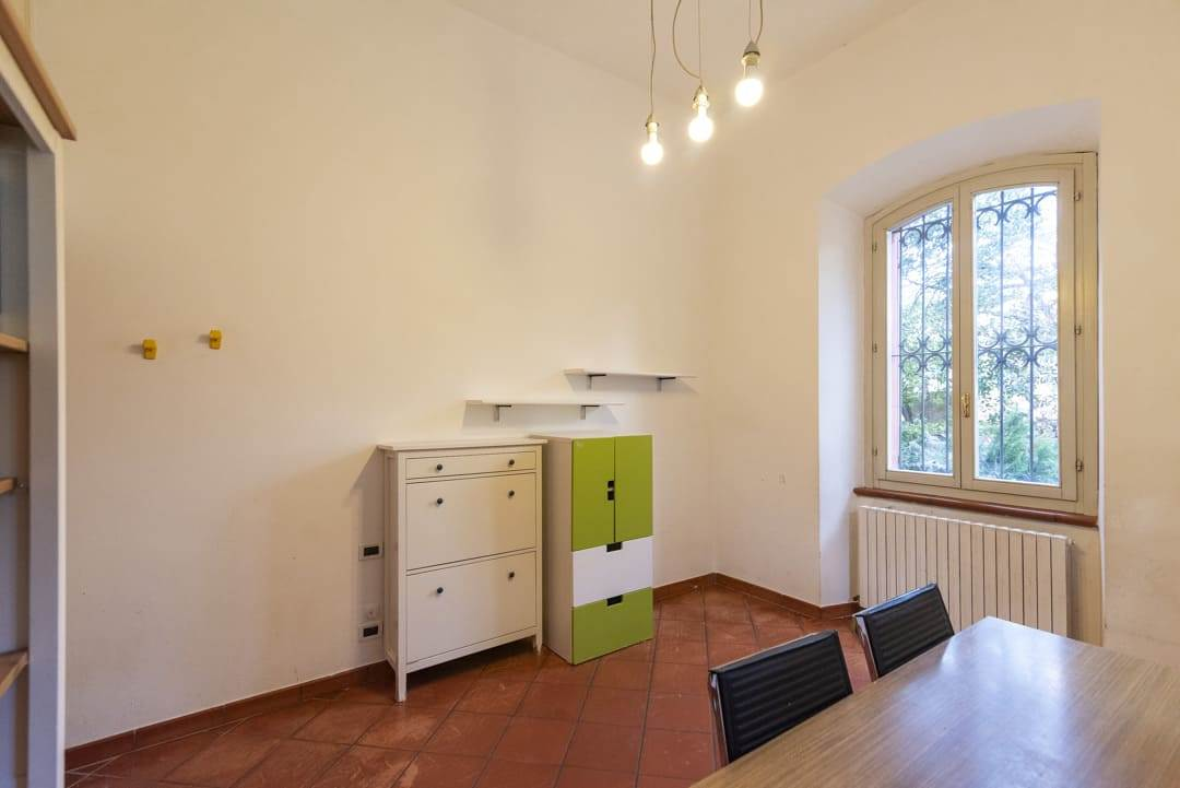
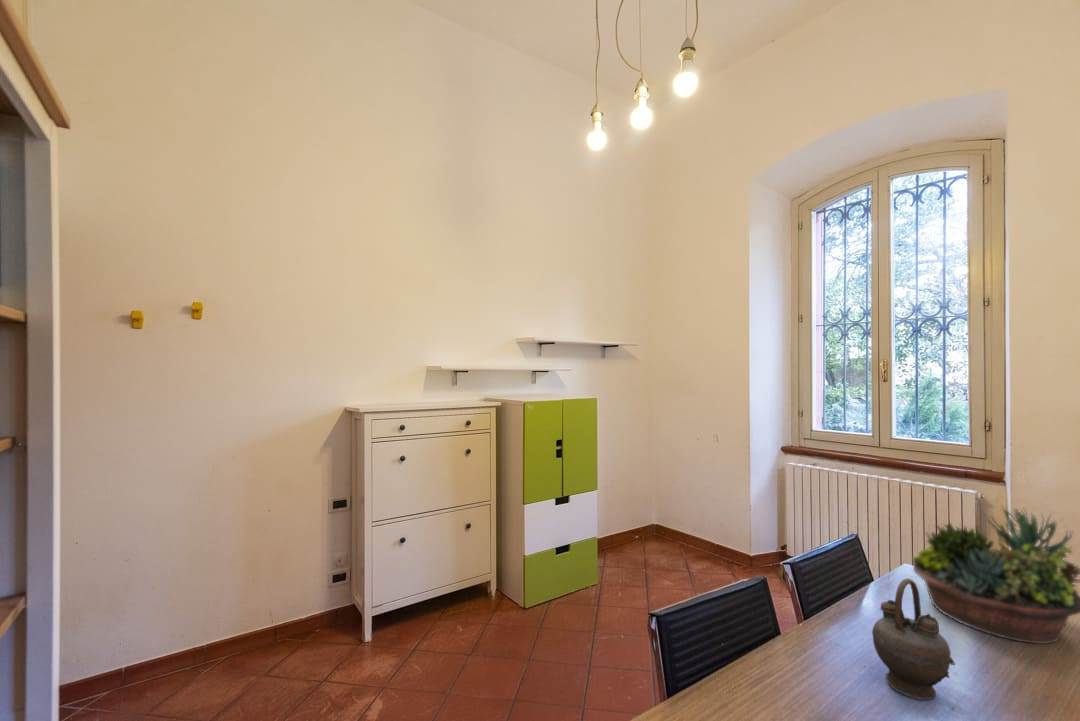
+ succulent planter [911,505,1080,645]
+ teapot [871,578,956,701]
